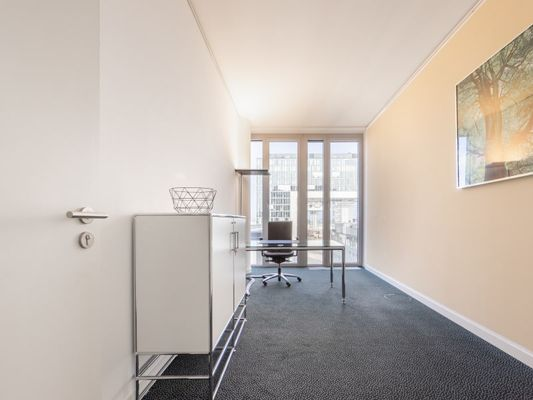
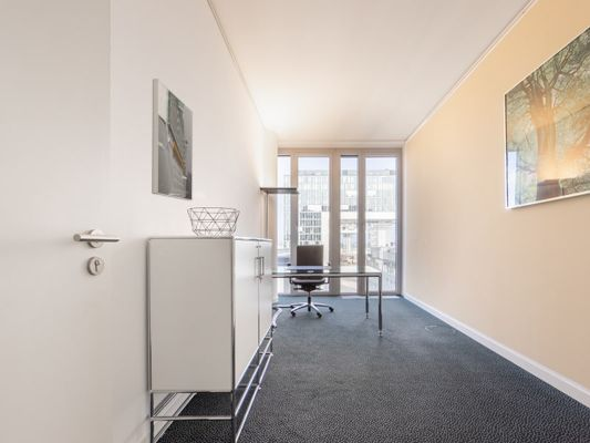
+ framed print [151,78,194,202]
